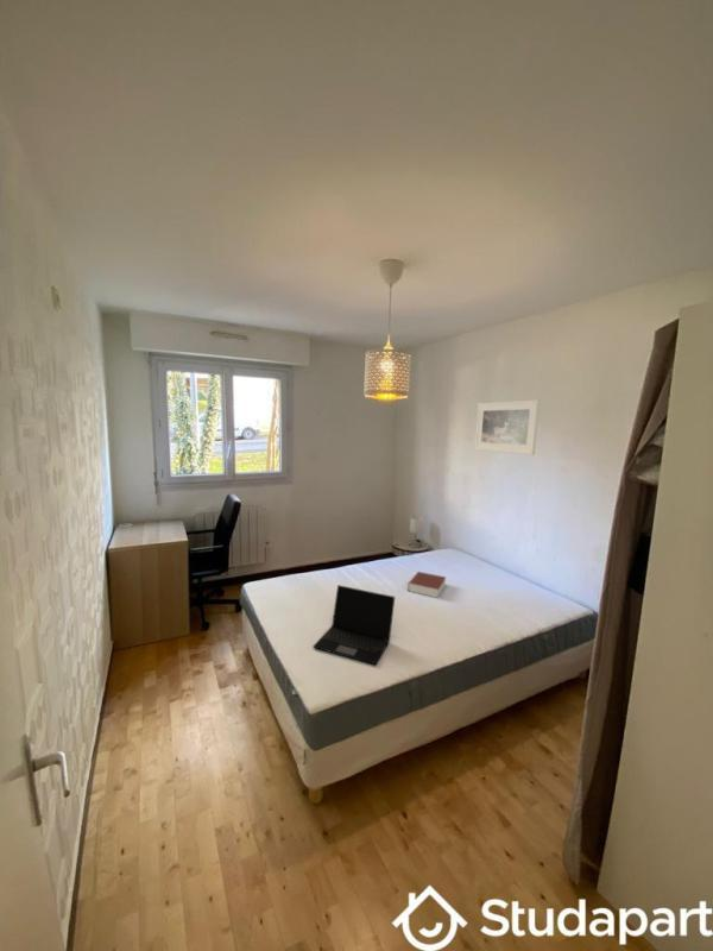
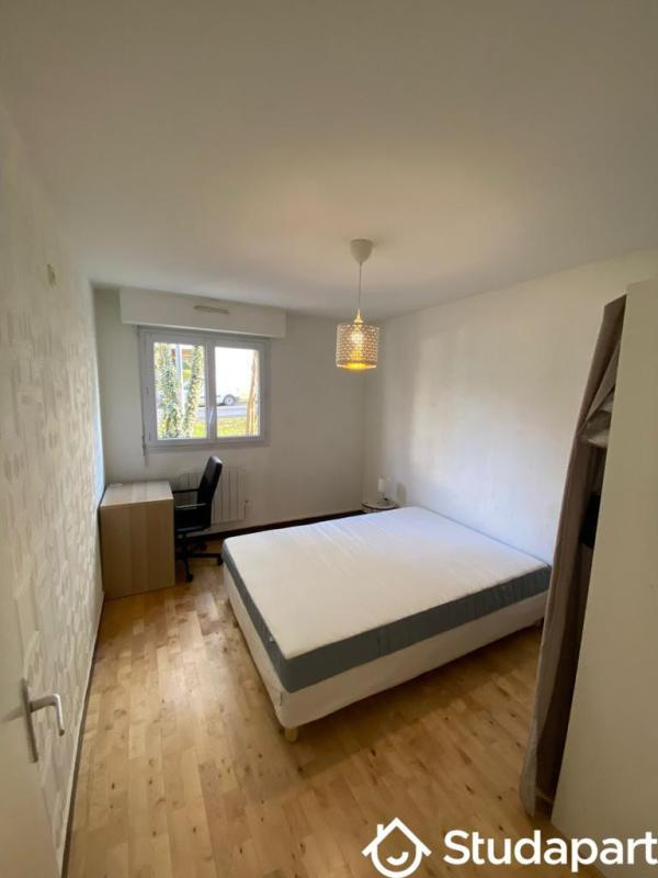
- book [406,571,447,598]
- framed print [474,398,541,456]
- laptop [313,584,396,666]
